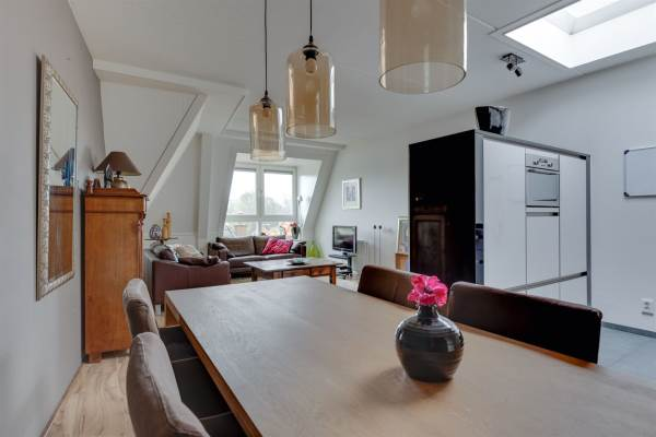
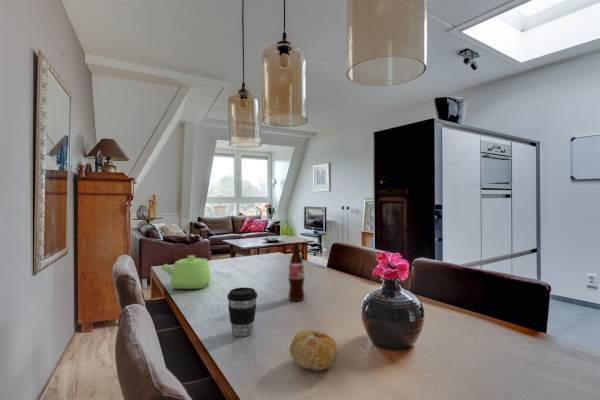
+ coffee cup [226,287,258,337]
+ teapot [161,254,211,290]
+ fruit [289,329,338,372]
+ bottle [287,242,306,302]
